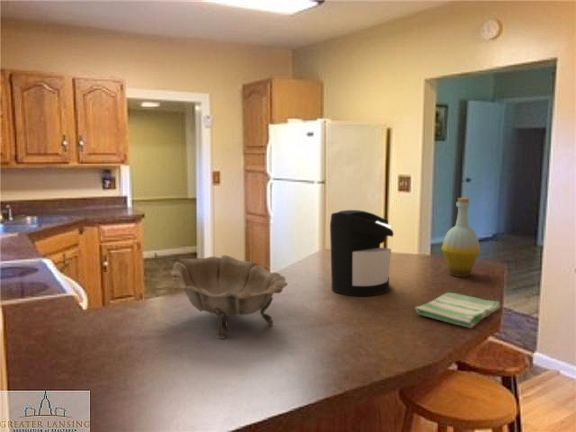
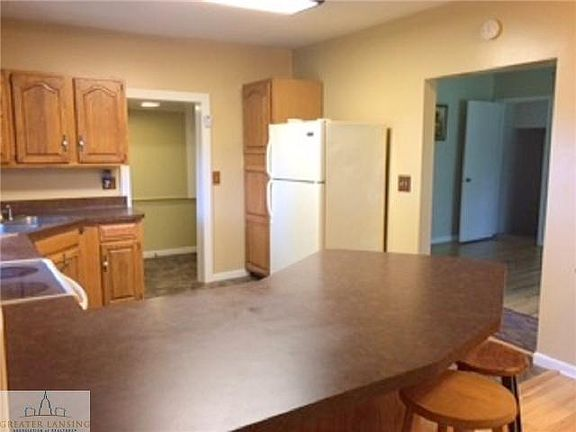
- decorative bowl [170,254,289,340]
- bottle [440,197,482,278]
- dish towel [414,292,501,329]
- coffee maker [329,209,395,297]
